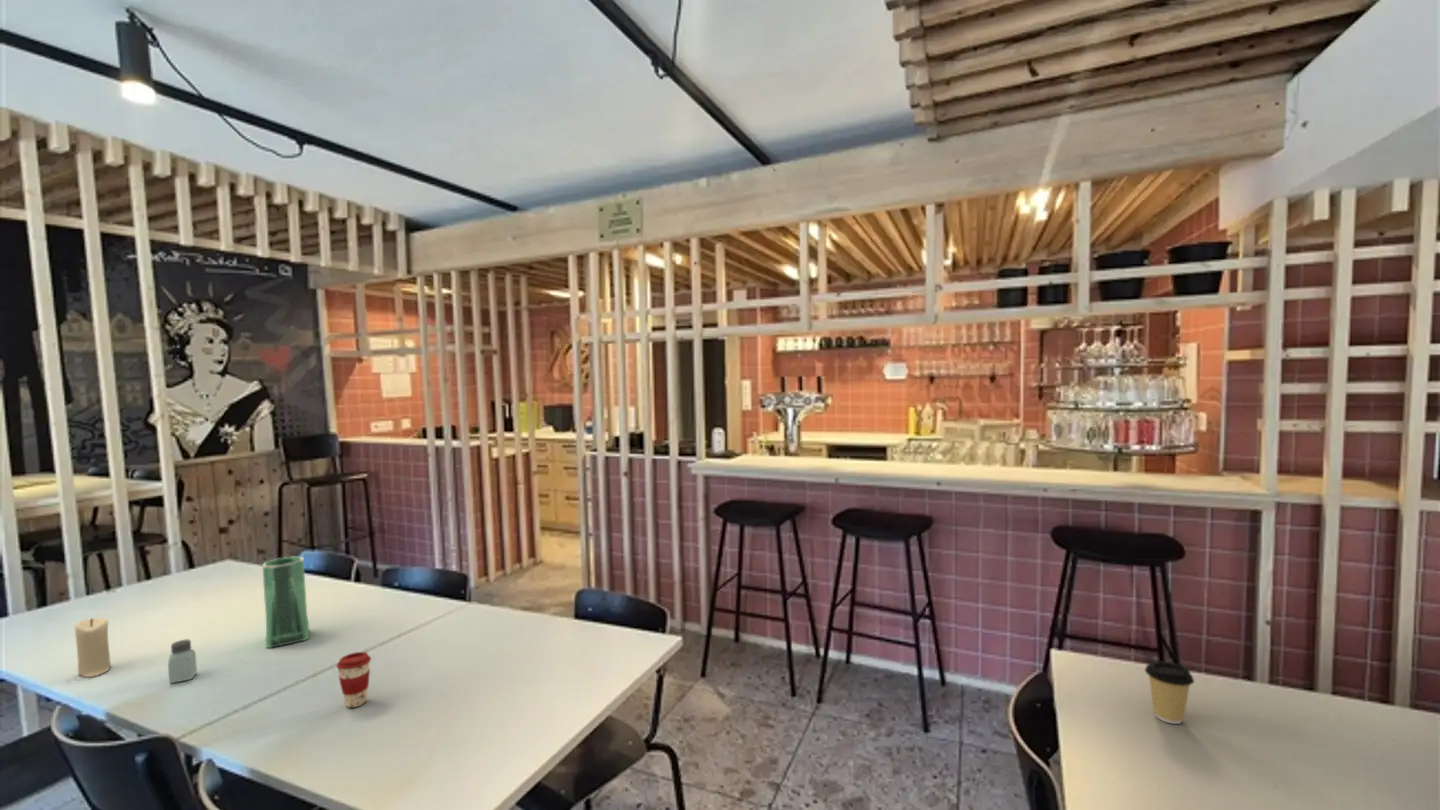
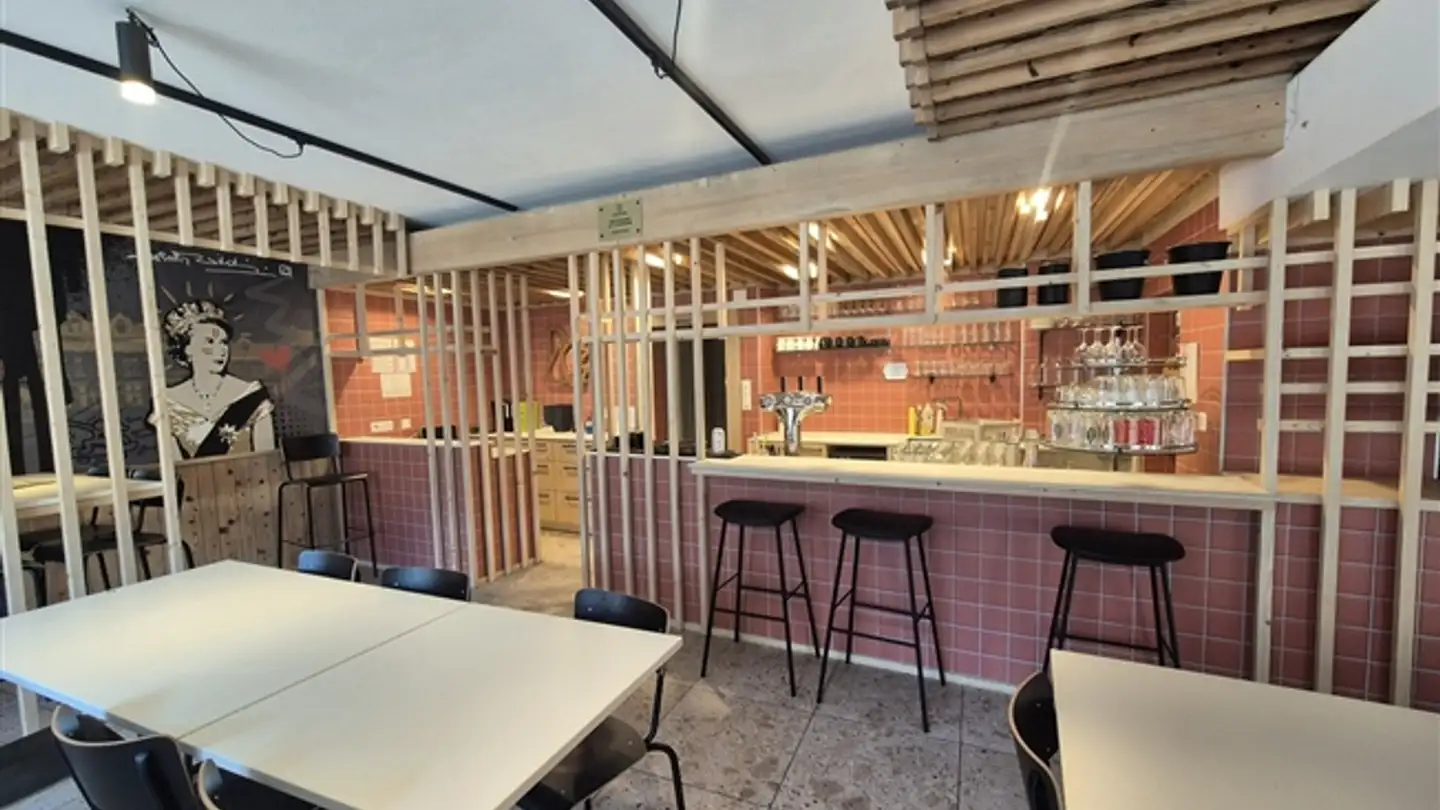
- vase [261,556,310,649]
- candle [73,617,112,678]
- coffee cup [1144,660,1195,725]
- saltshaker [167,638,198,684]
- coffee cup [335,651,372,709]
